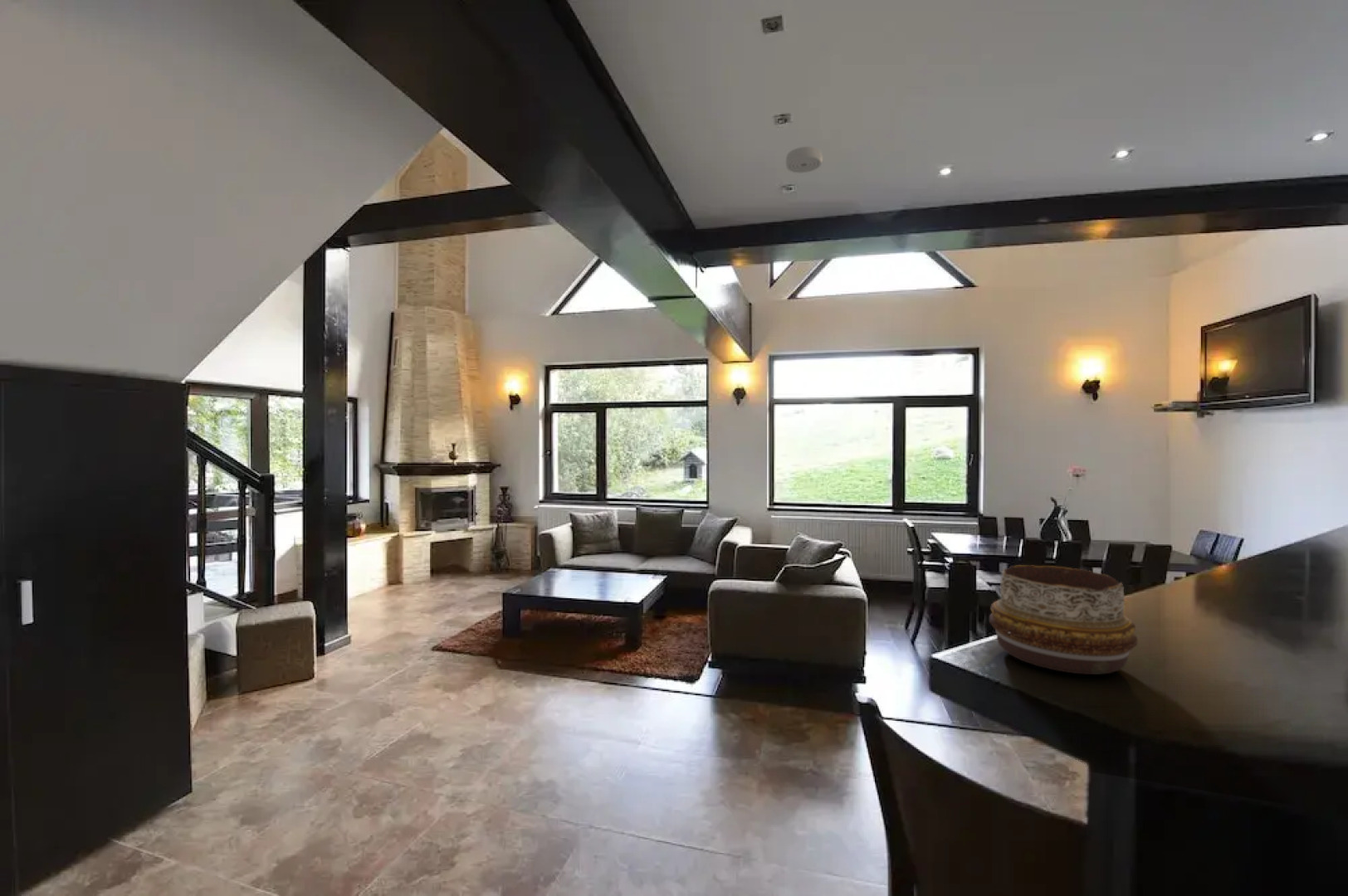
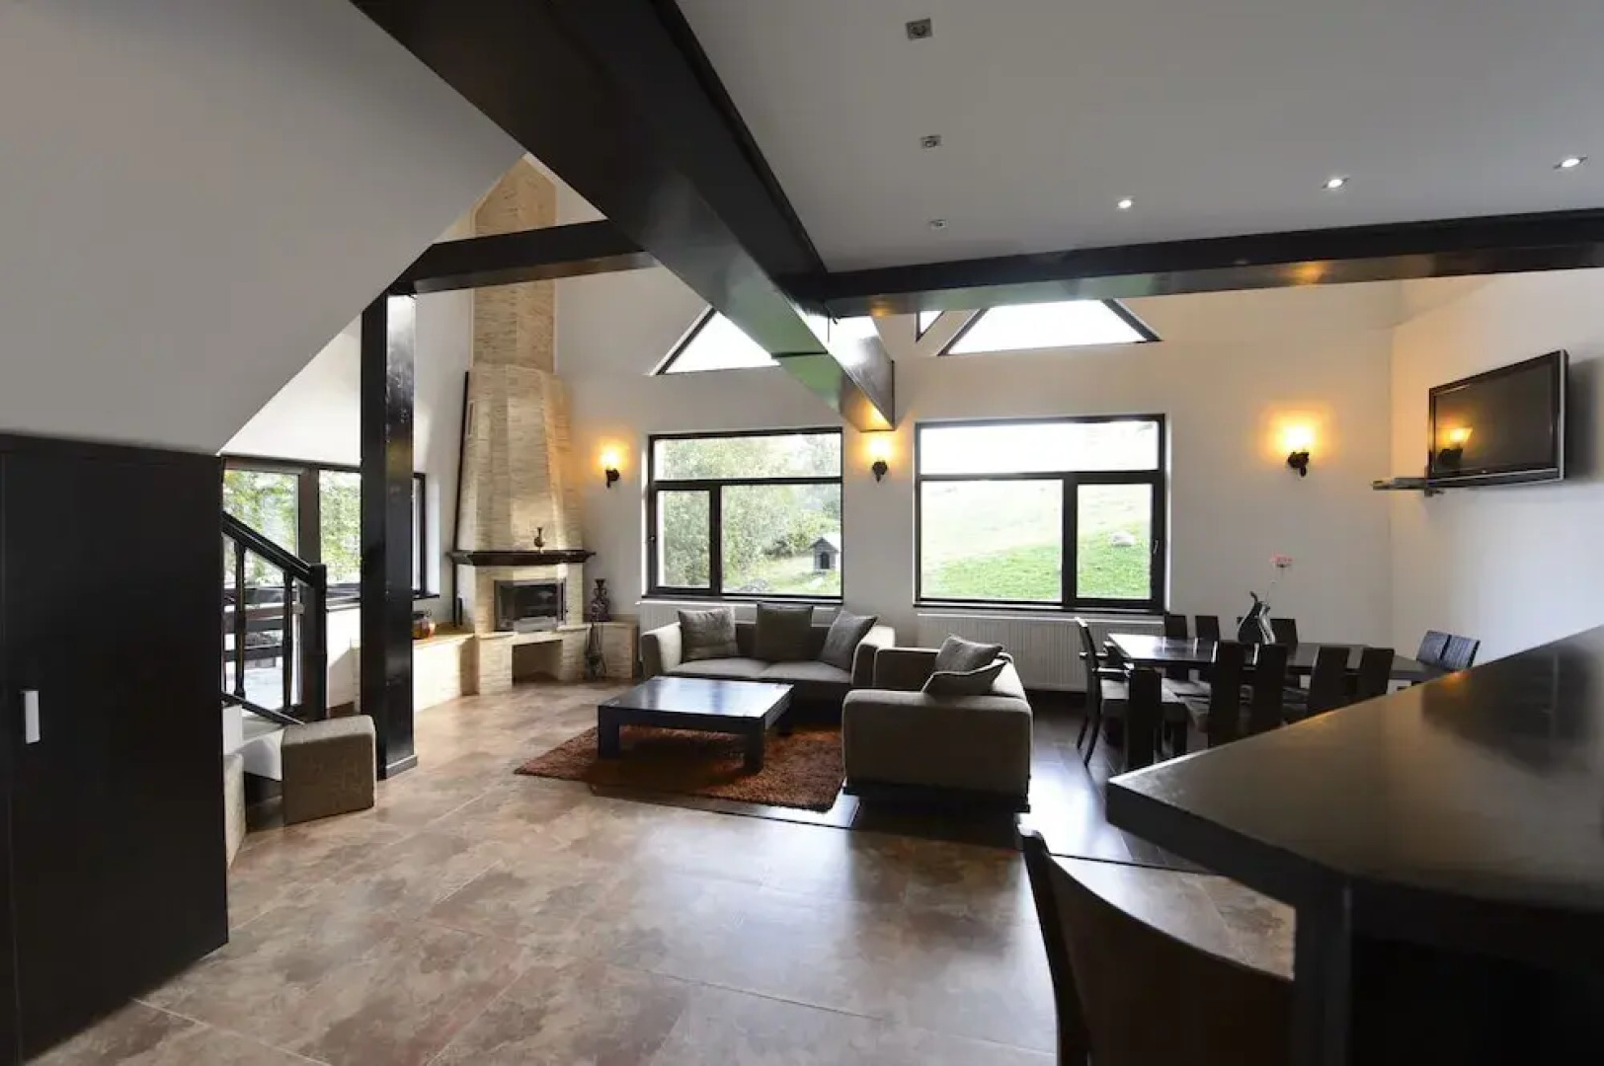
- smoke detector [785,146,823,173]
- decorative bowl [989,564,1138,675]
